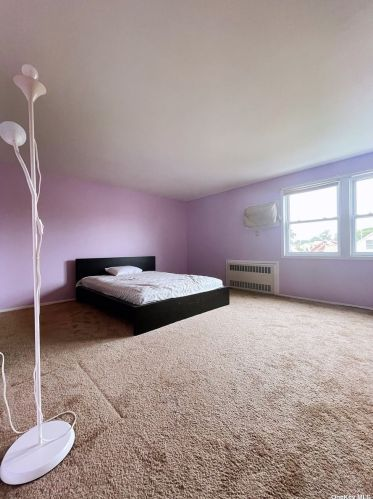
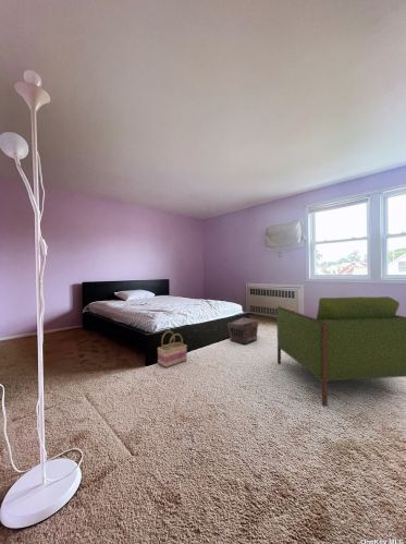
+ armchair [275,295,406,407]
+ basket [157,330,188,368]
+ pouch [226,316,260,346]
